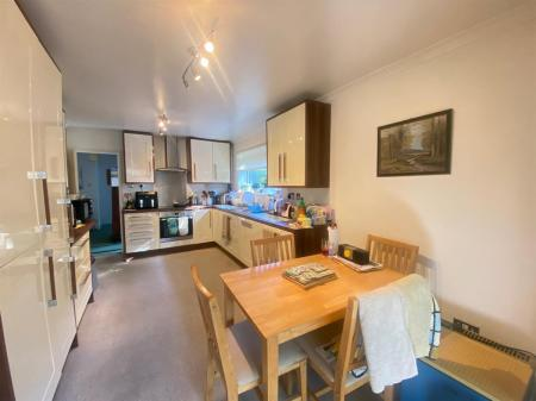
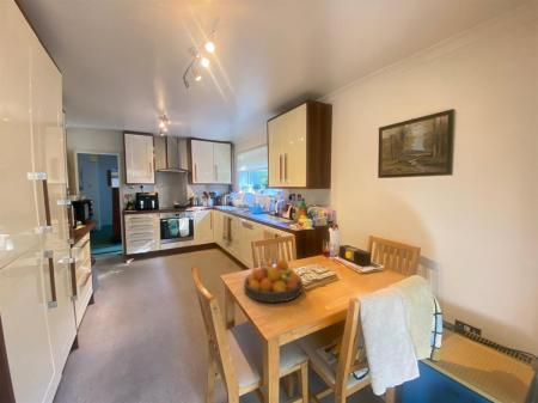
+ fruit bowl [243,258,304,304]
